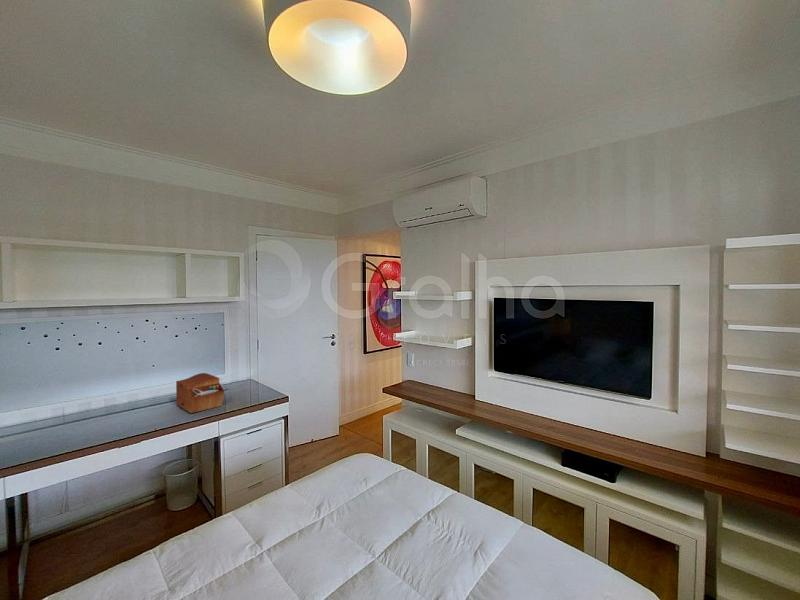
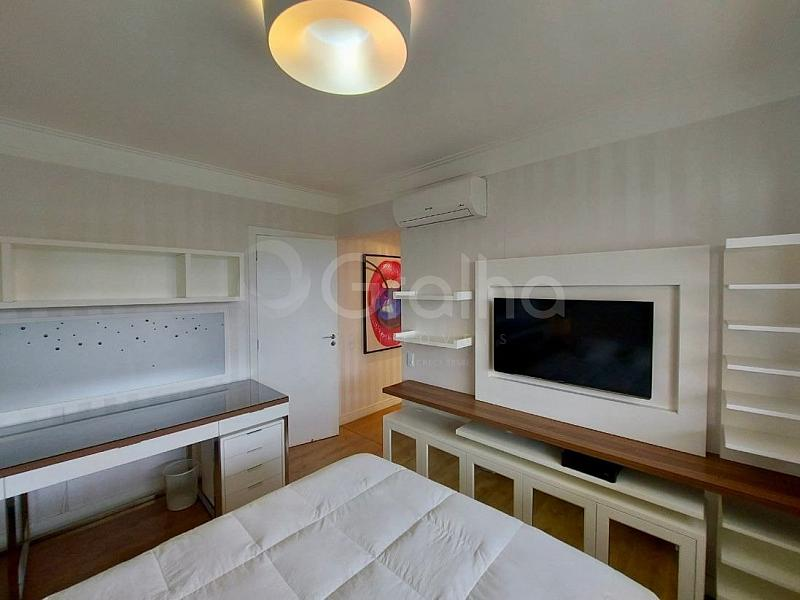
- sewing box [175,372,225,414]
